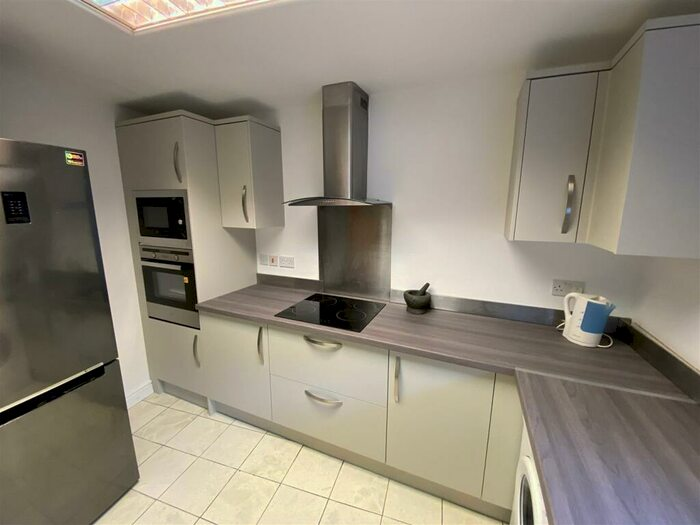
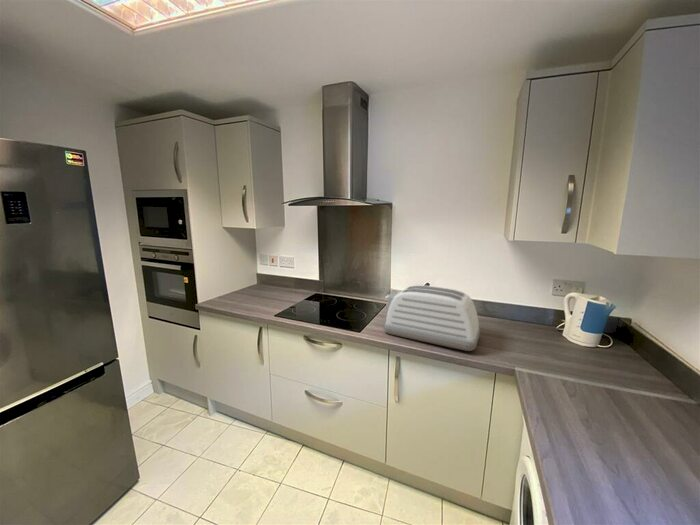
+ toaster [383,284,481,352]
